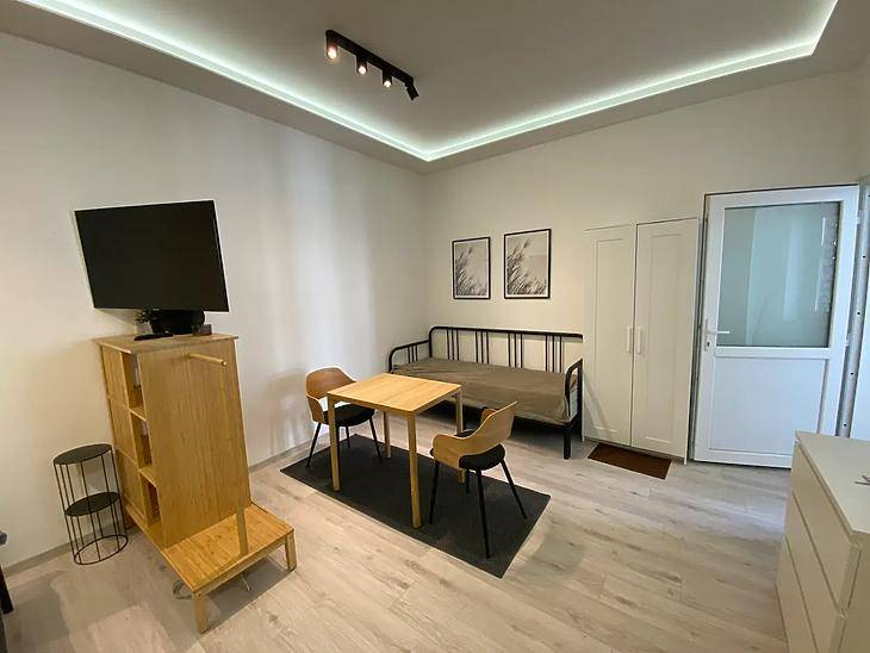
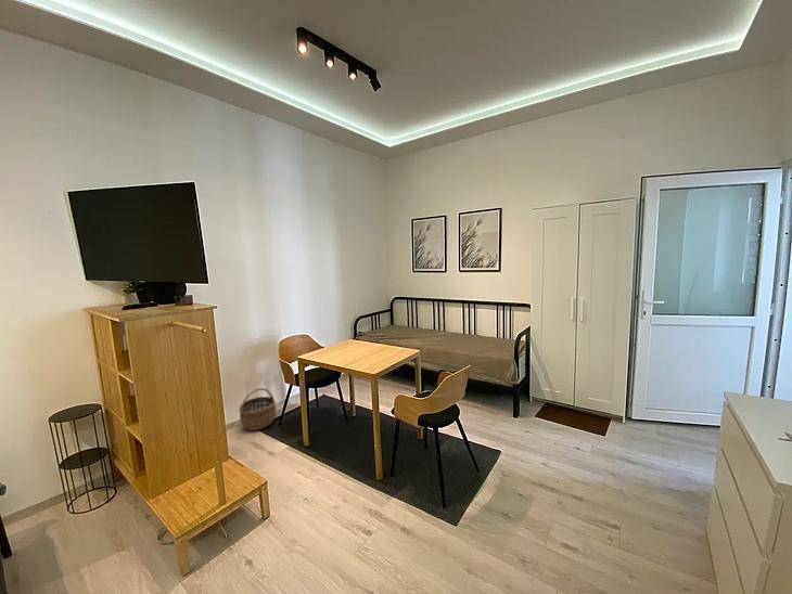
+ wicker basket [238,387,277,431]
